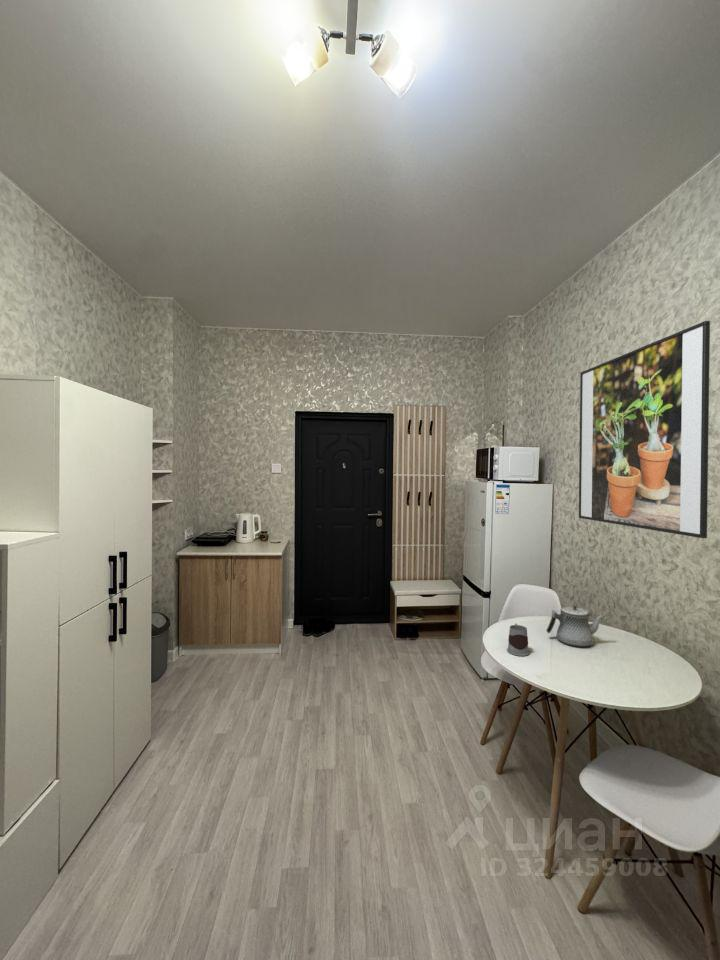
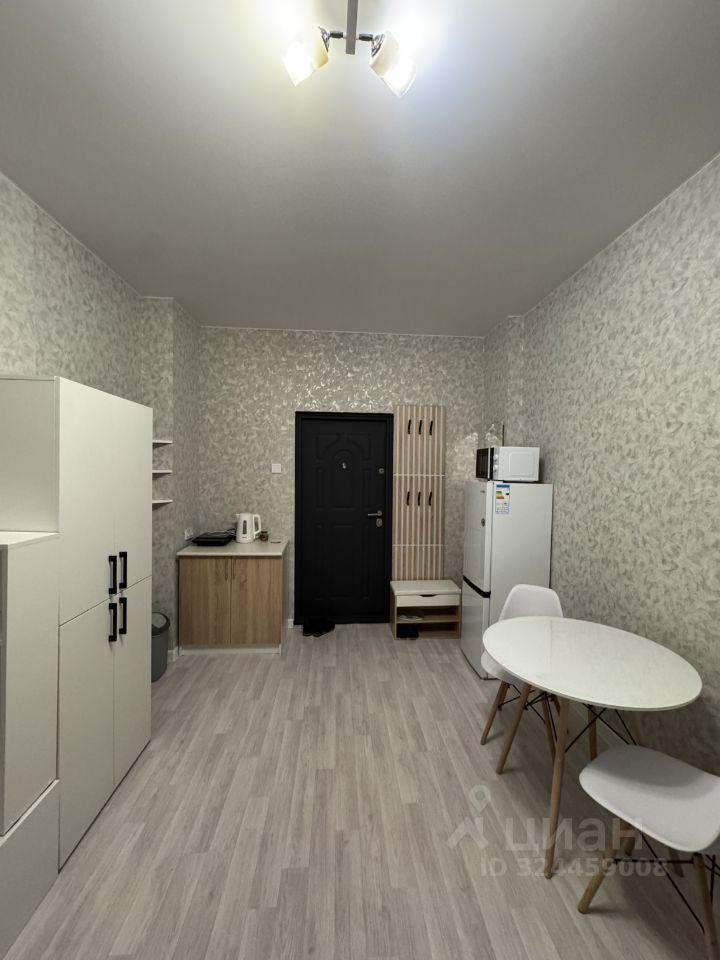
- mug [506,623,530,657]
- teapot [545,605,606,648]
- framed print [578,320,711,539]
